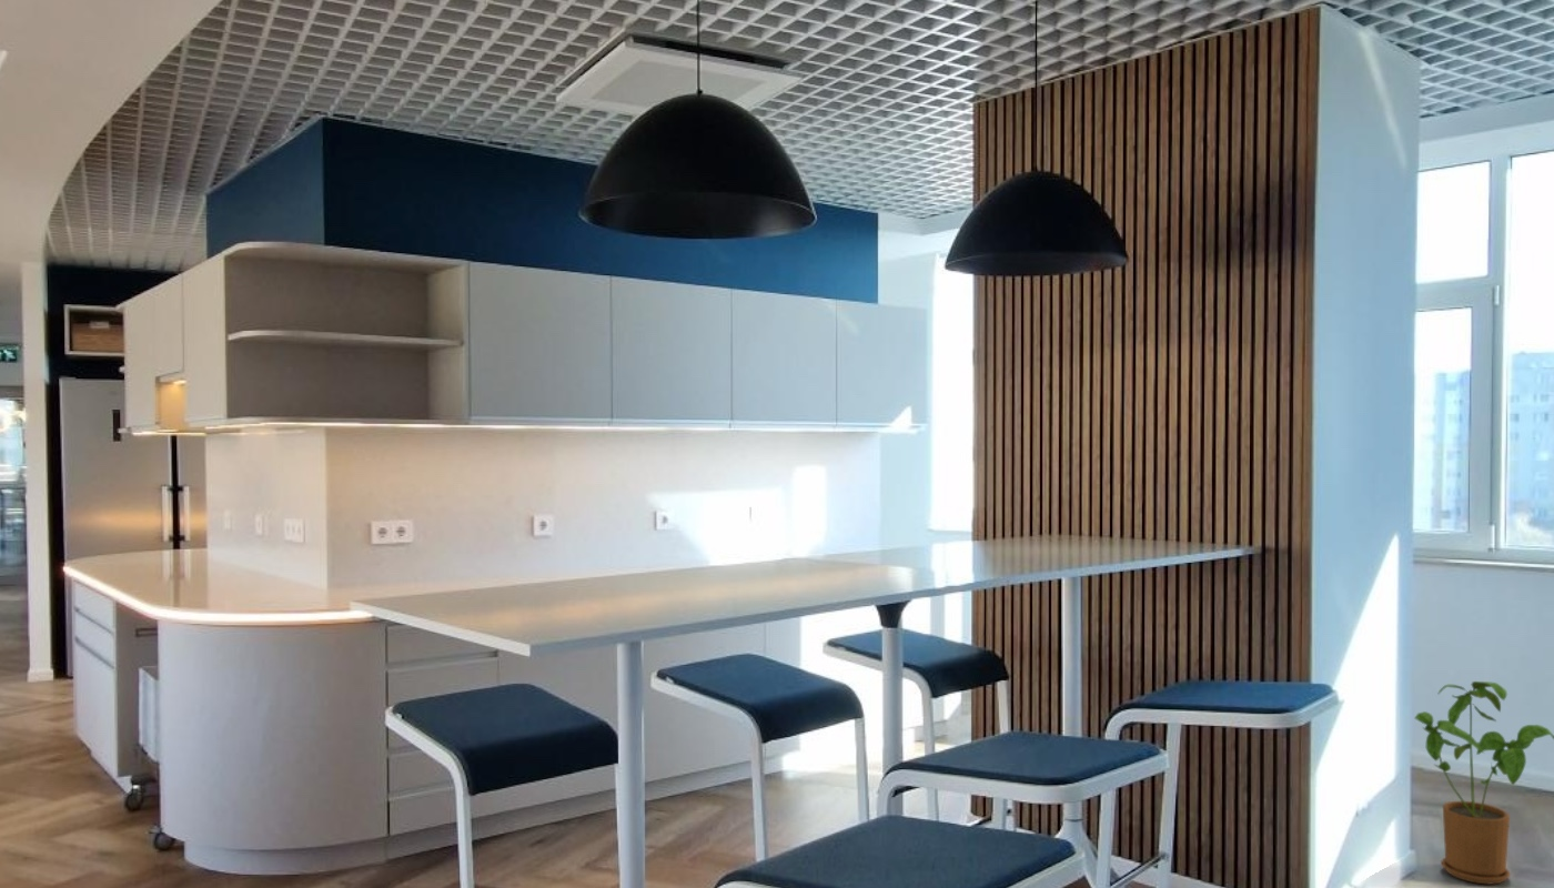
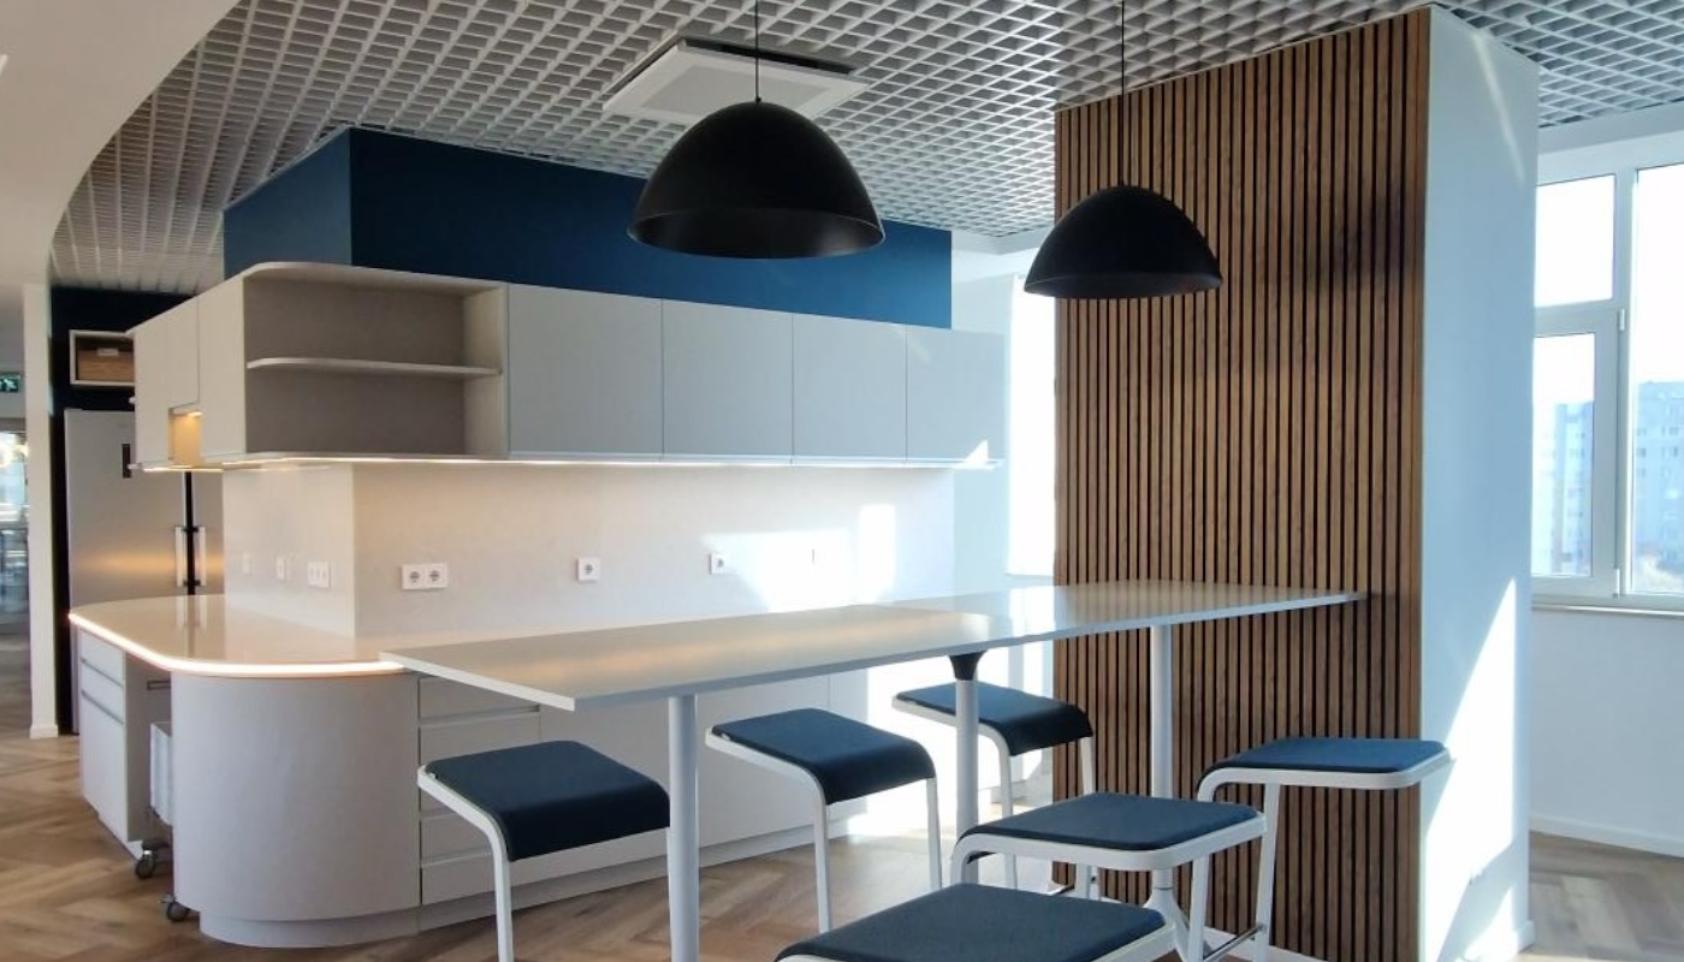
- house plant [1413,680,1554,886]
